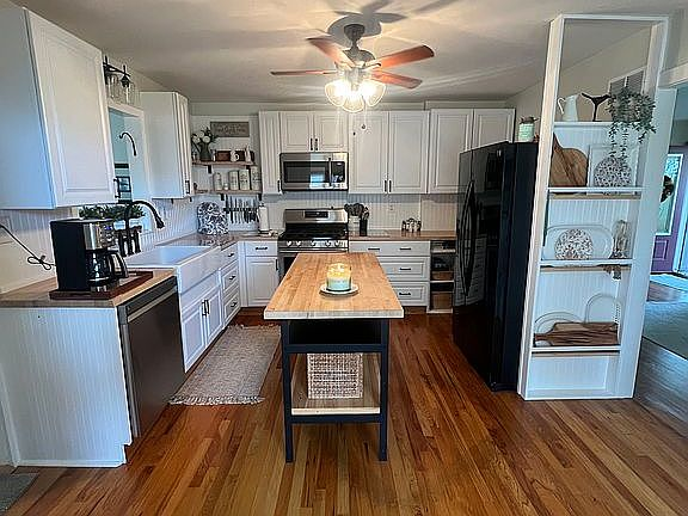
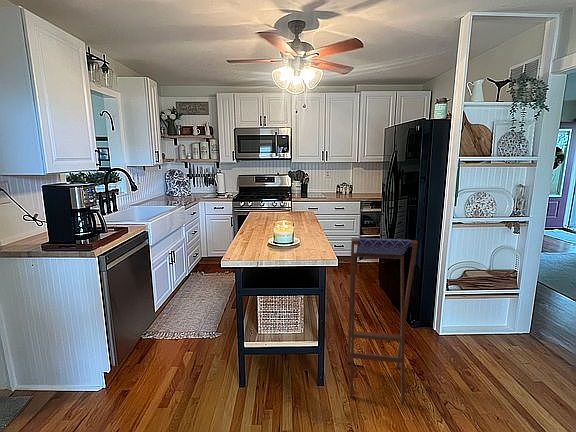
+ stool [346,237,419,405]
